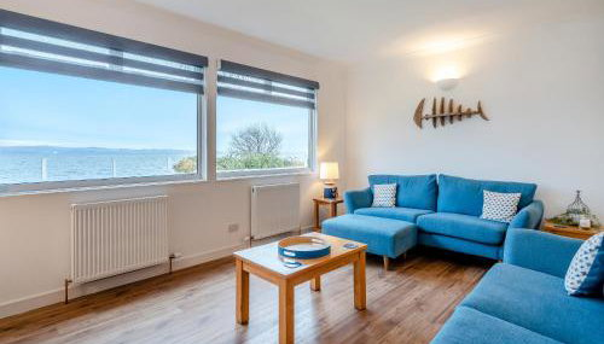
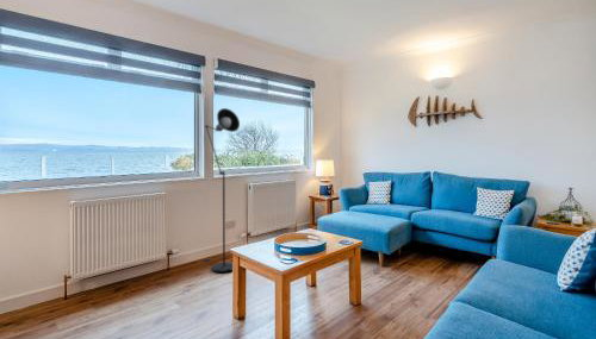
+ floor lamp [201,107,241,274]
